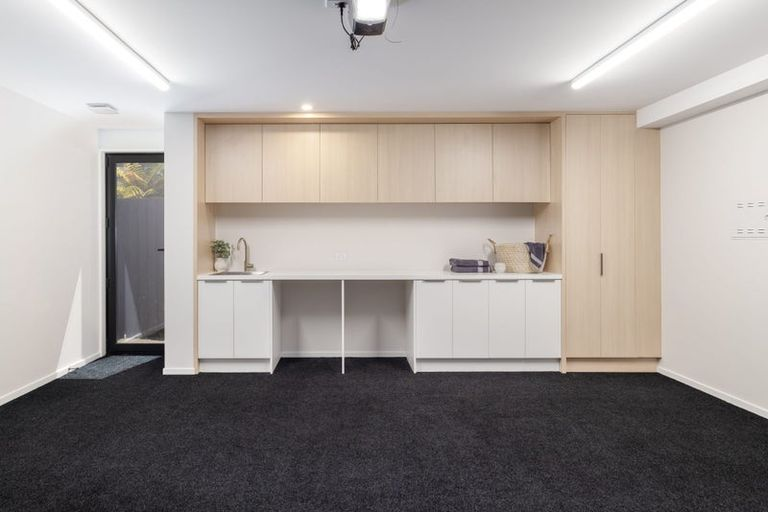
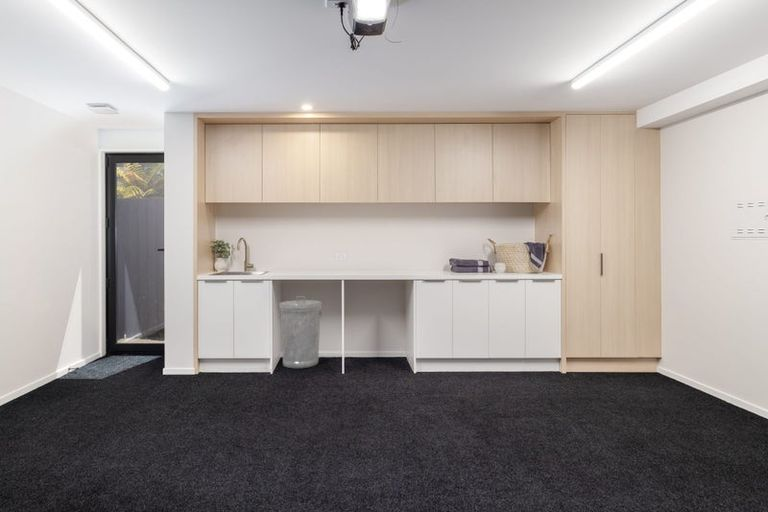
+ trash can [278,295,323,369]
